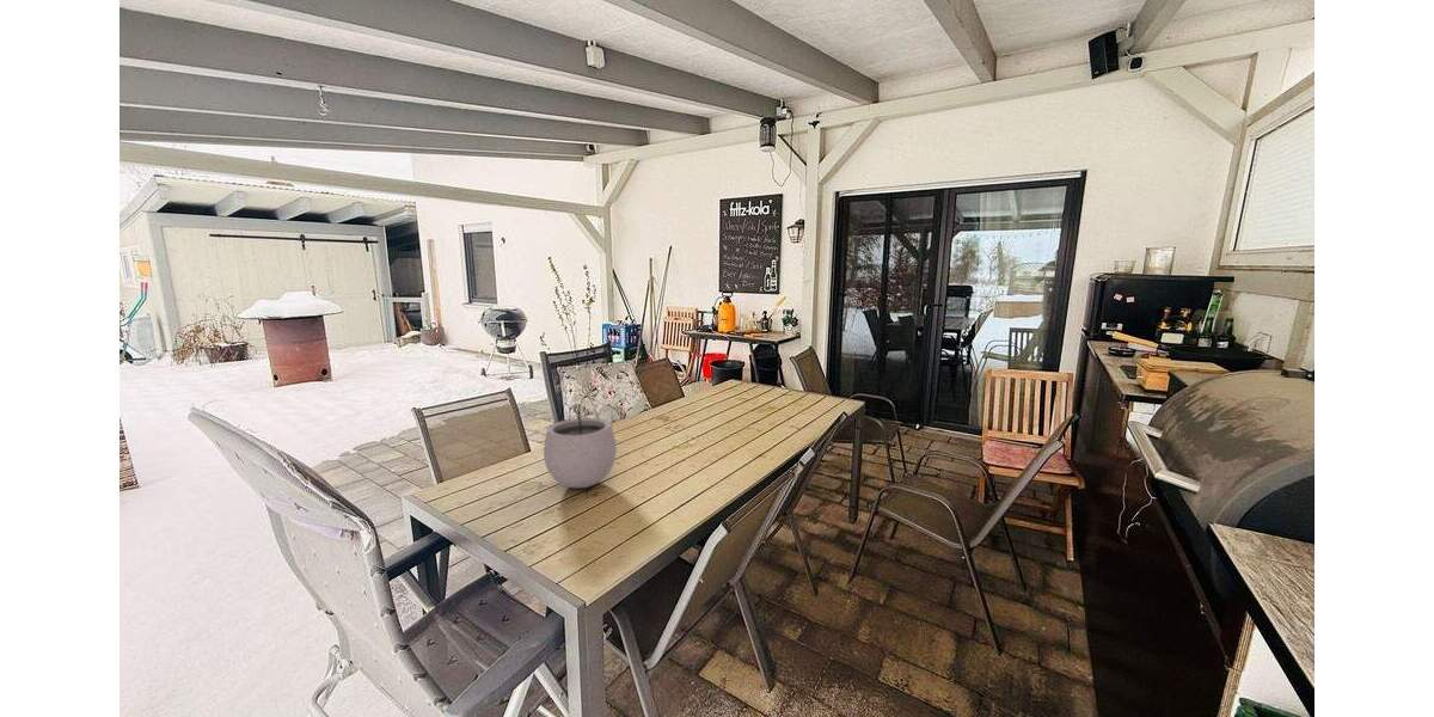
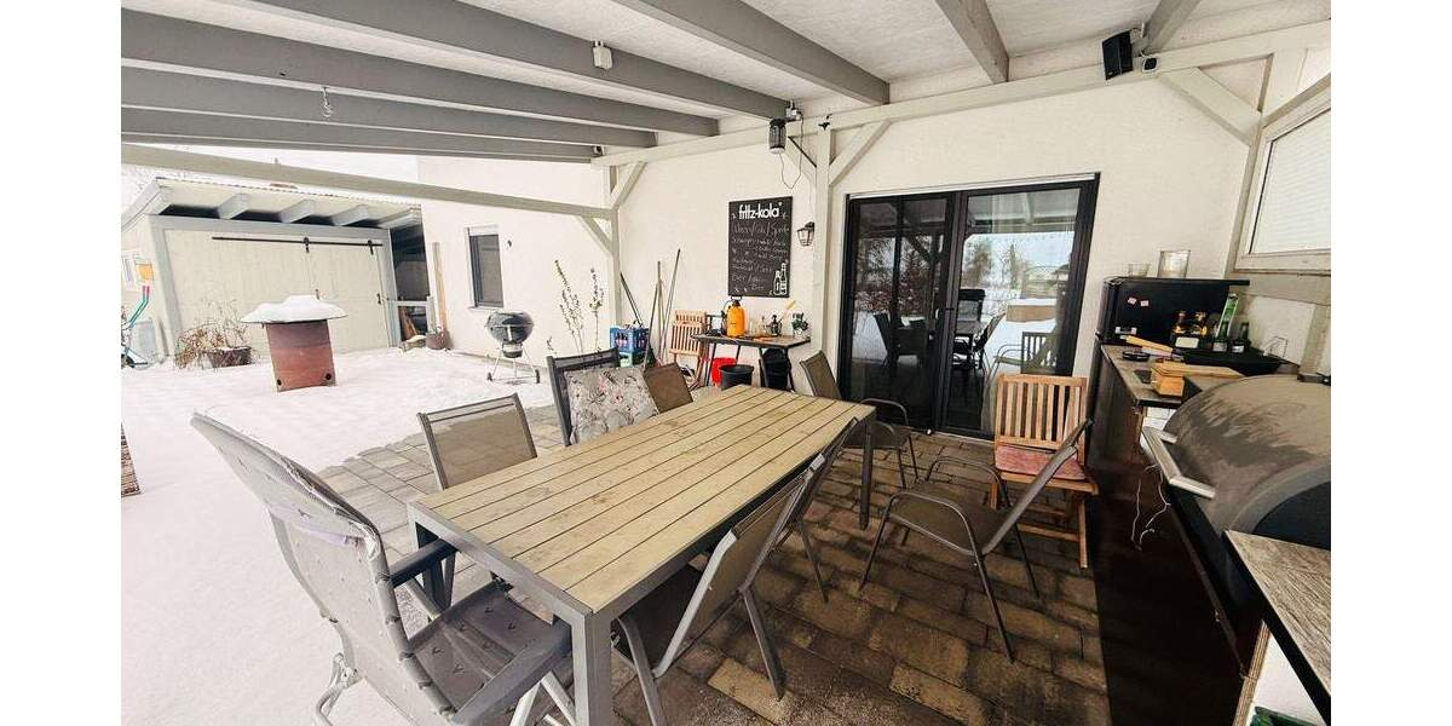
- plant pot [543,398,618,490]
